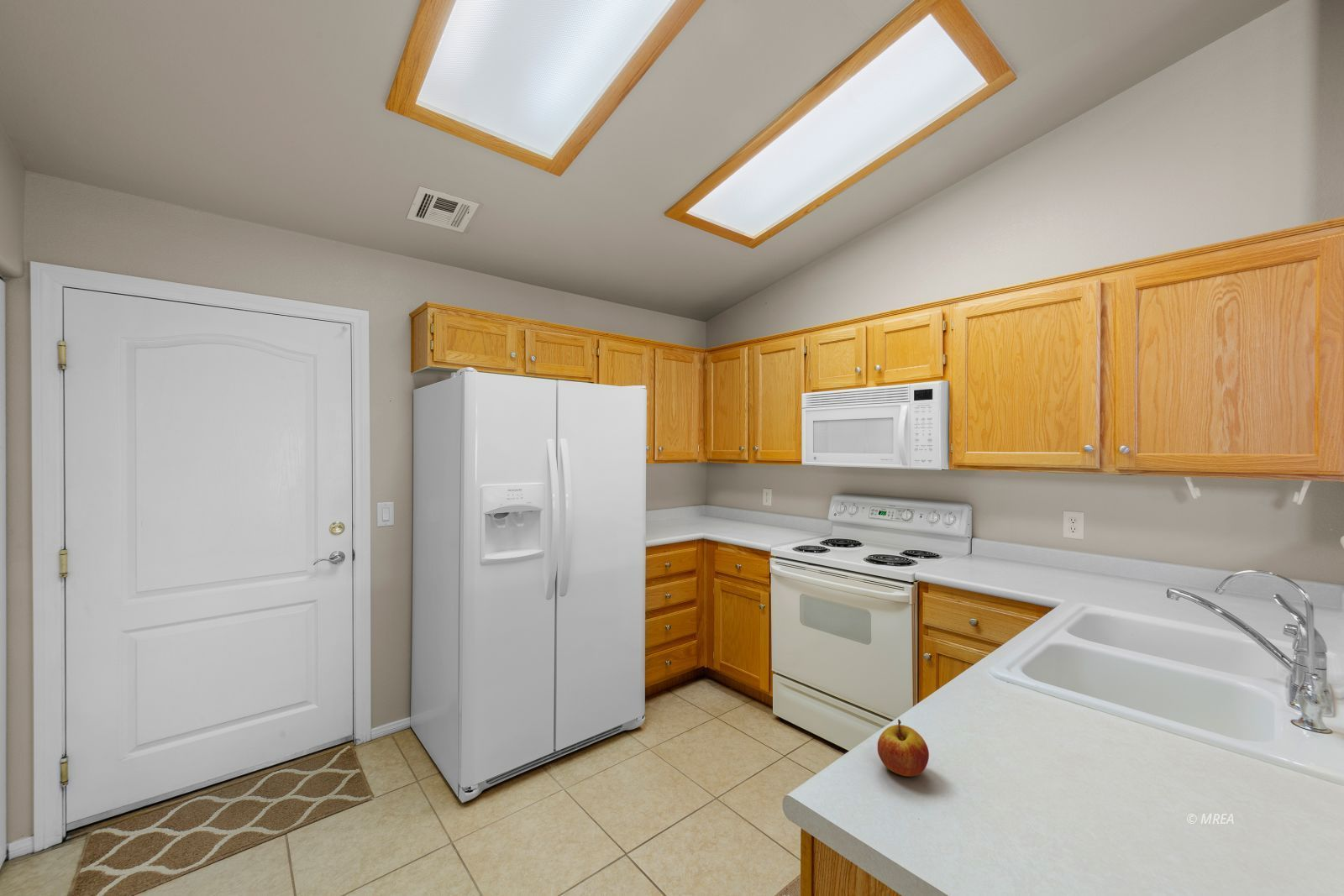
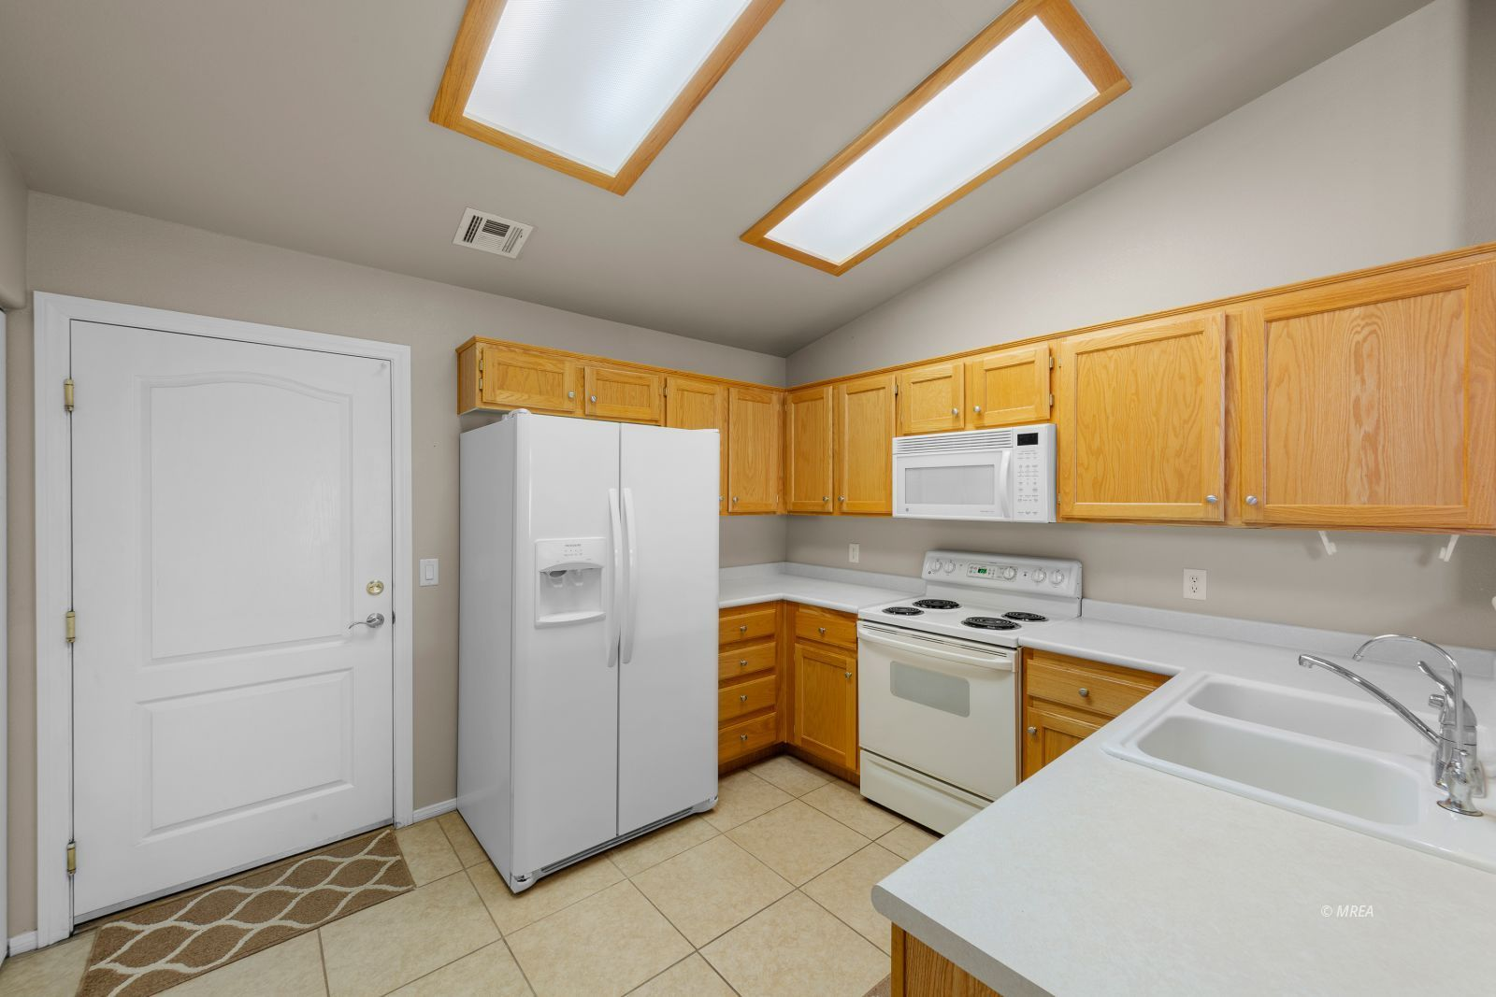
- apple [877,719,930,778]
